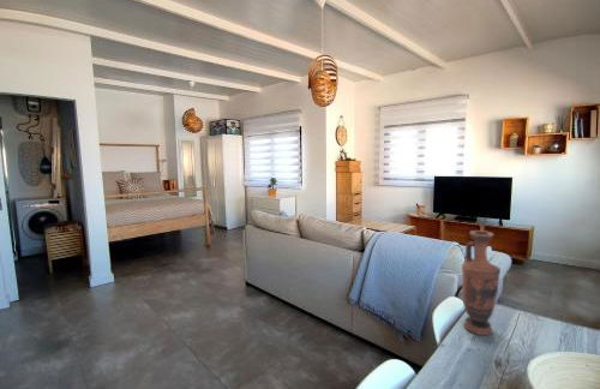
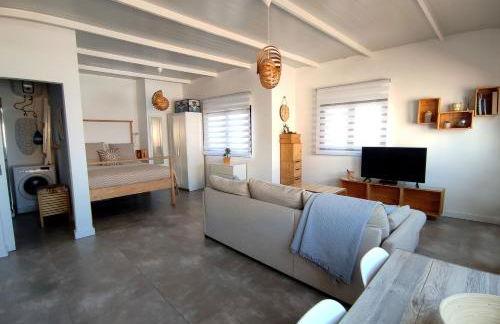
- vase [461,229,502,336]
